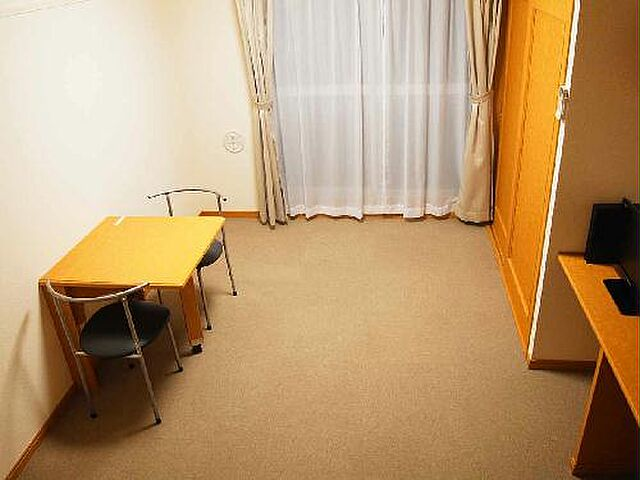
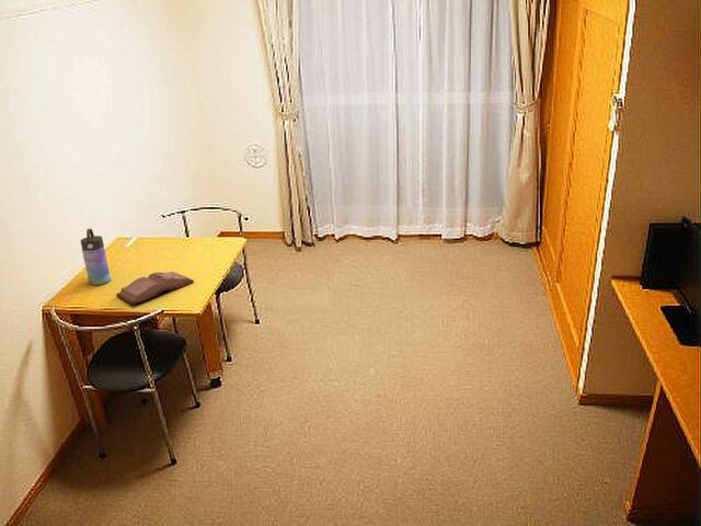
+ hardback book [115,271,195,305]
+ water bottle [80,228,112,286]
